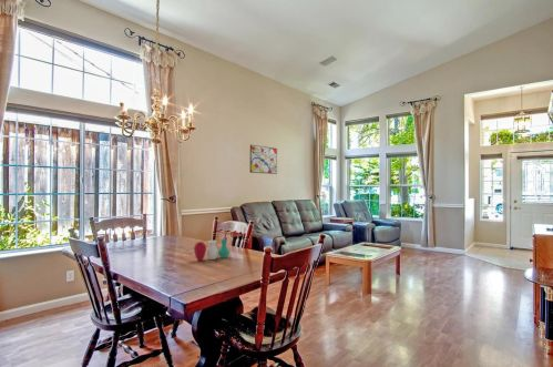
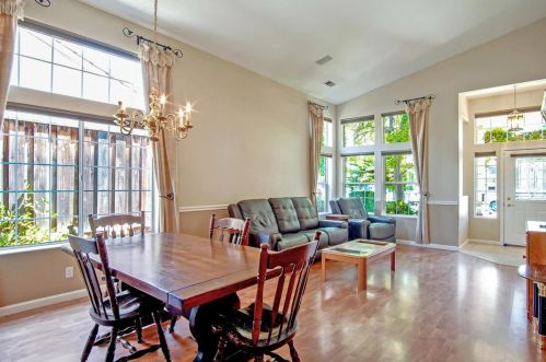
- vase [193,238,231,262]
- wall art [249,144,278,175]
